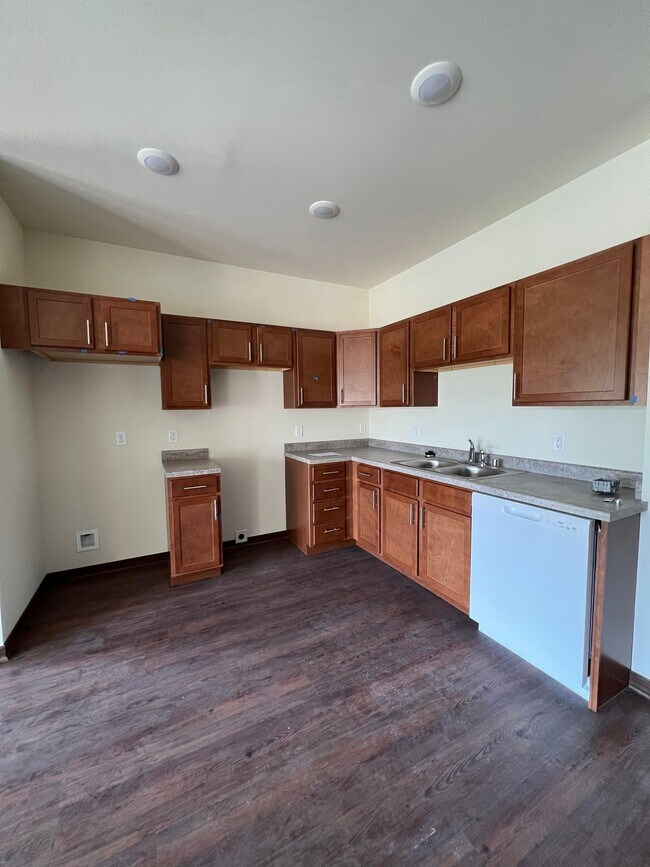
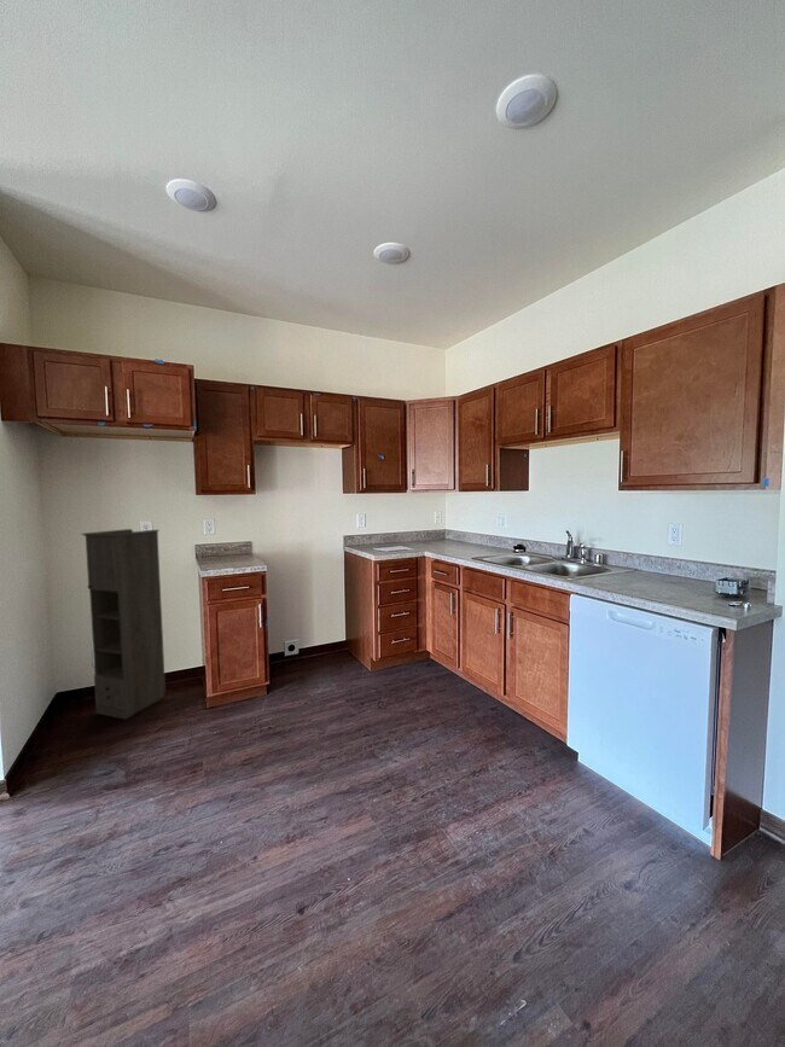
+ storage cabinet [81,528,167,720]
